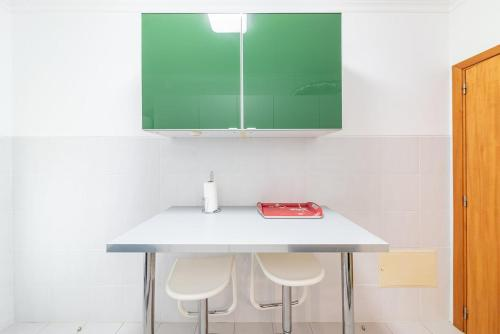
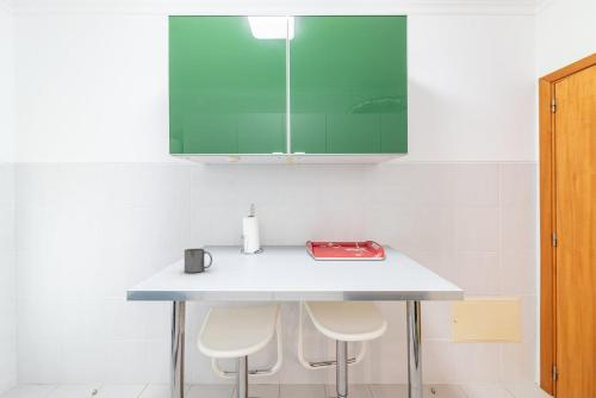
+ mug [184,248,213,274]
